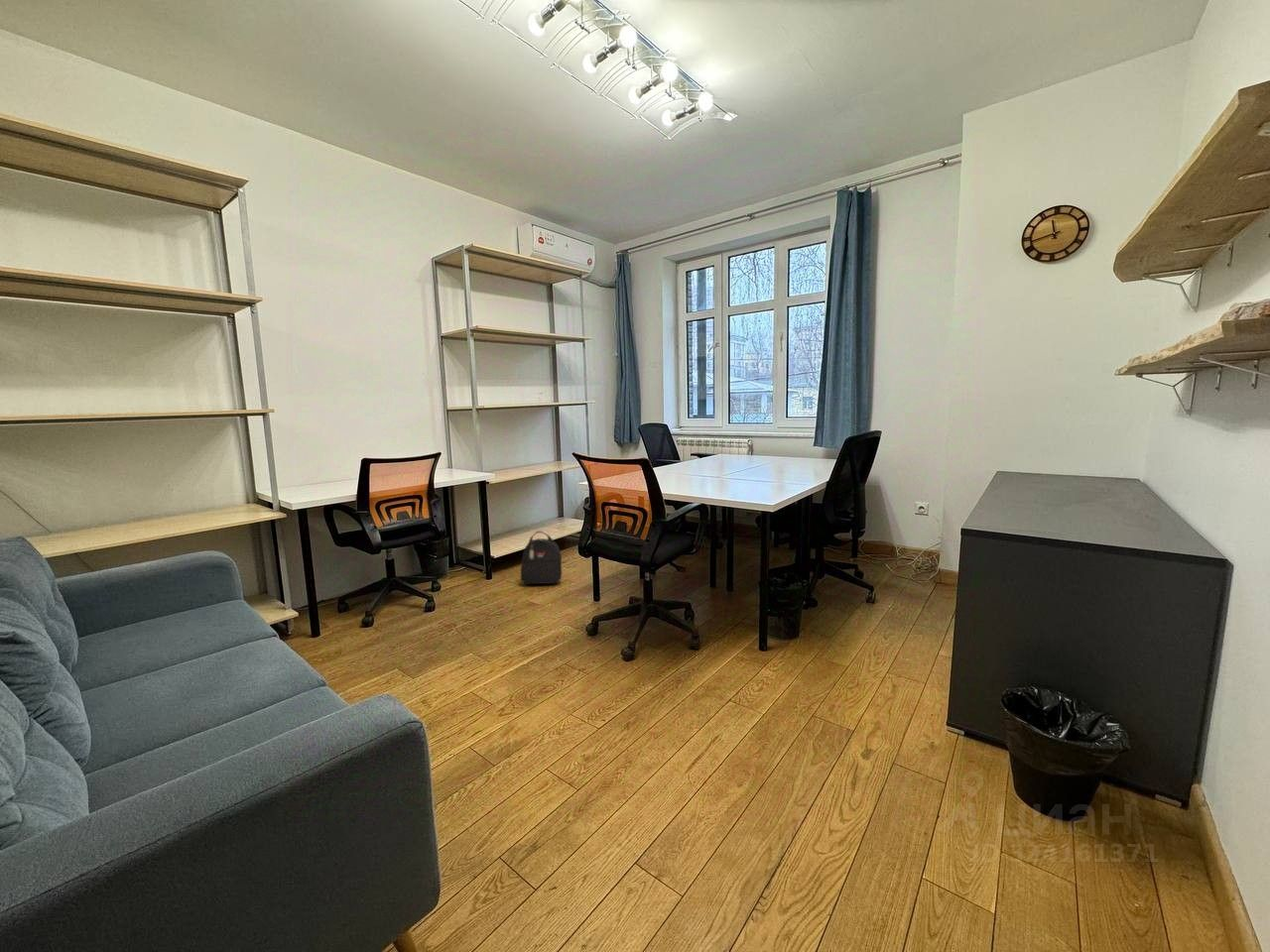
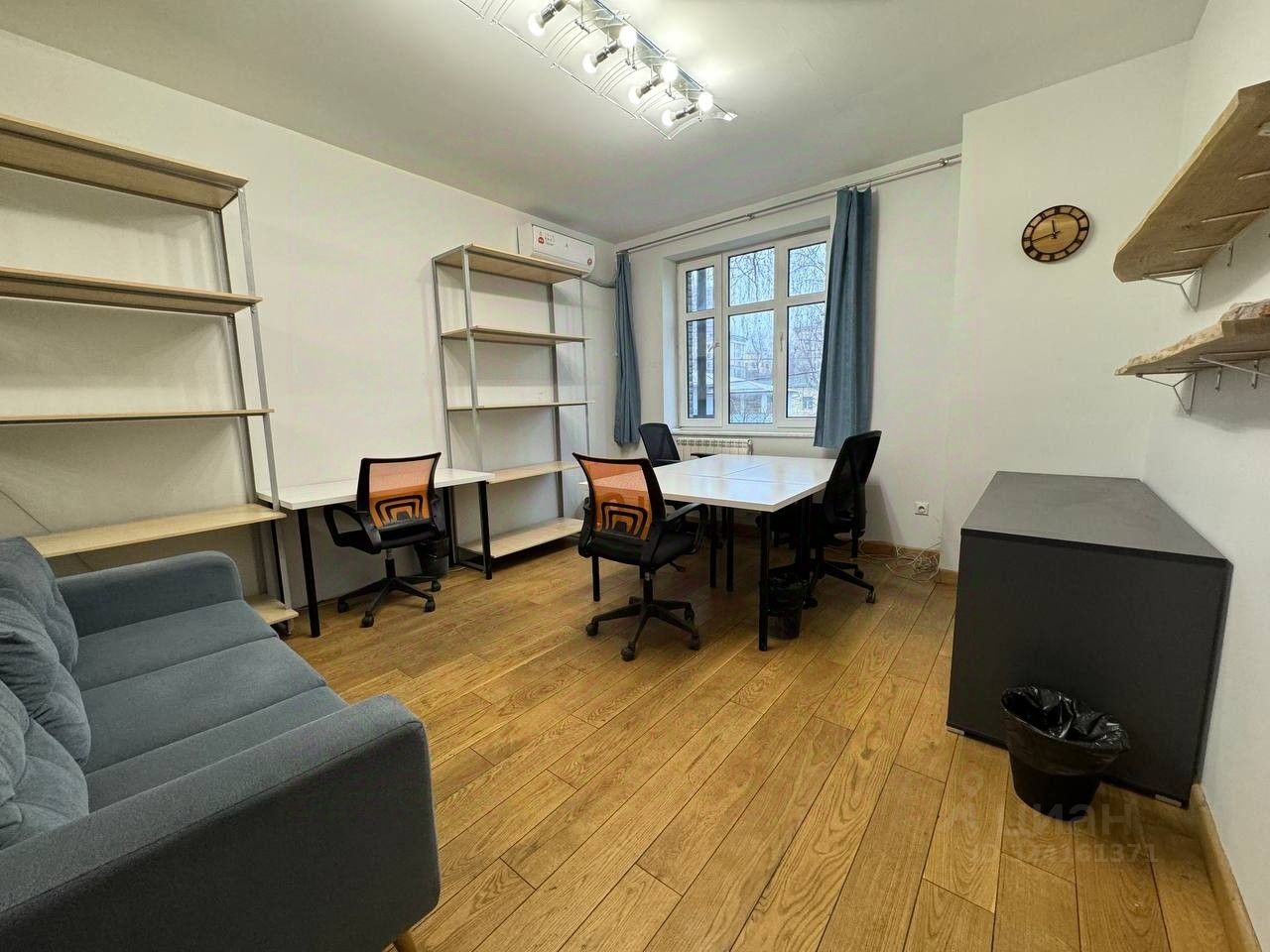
- backpack [520,531,563,585]
